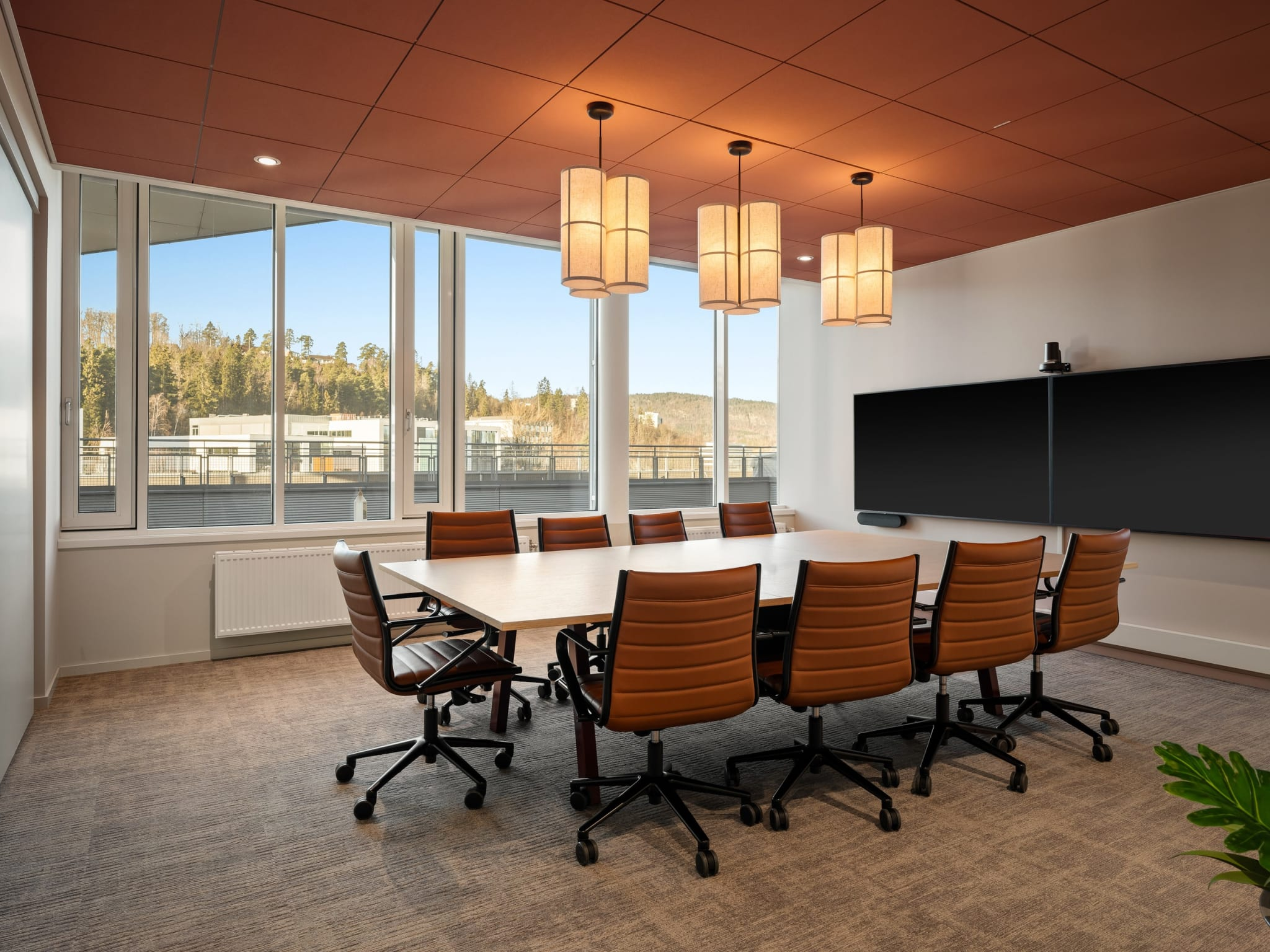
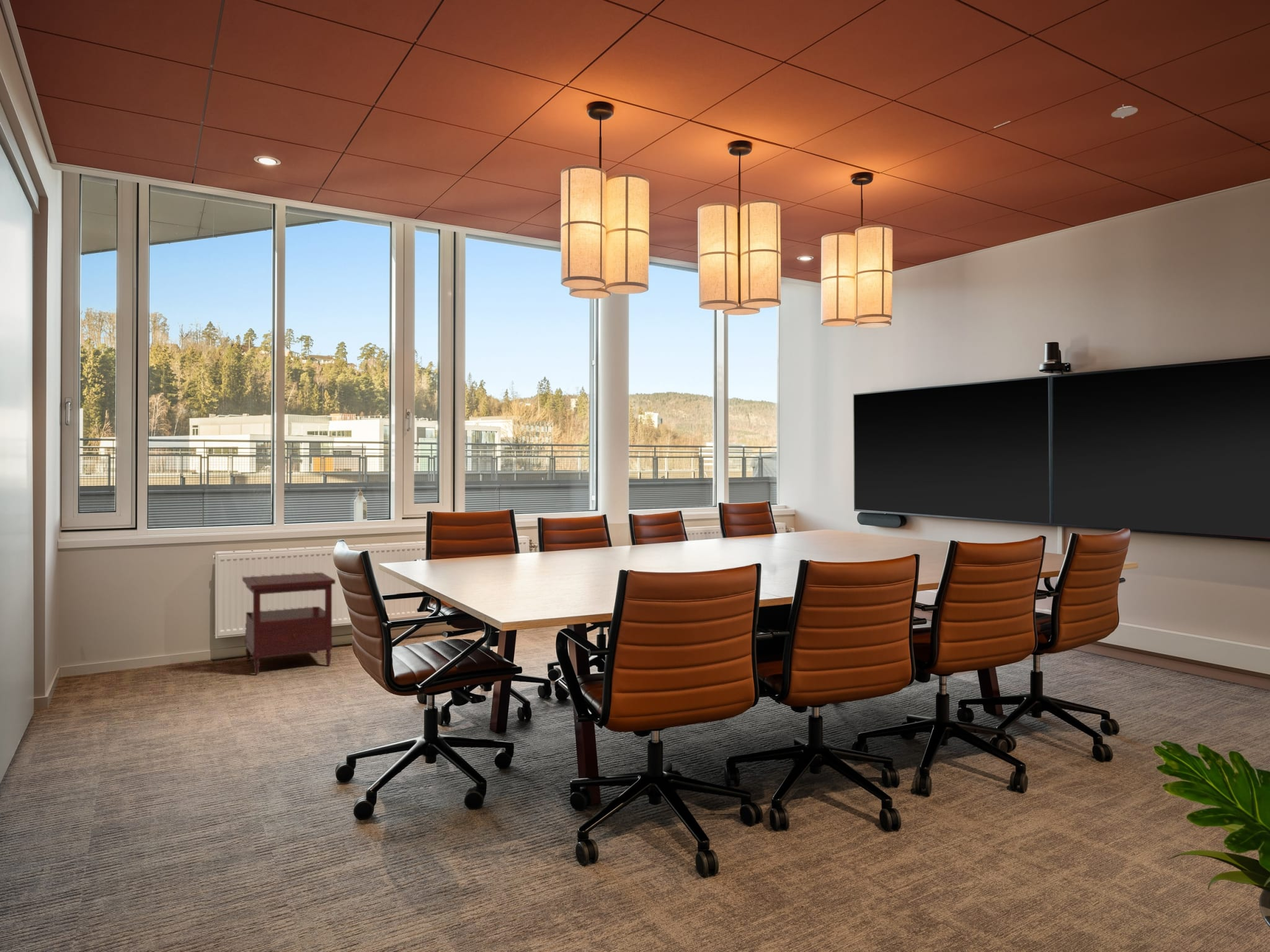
+ recessed light [1111,104,1139,119]
+ side table [242,572,336,675]
